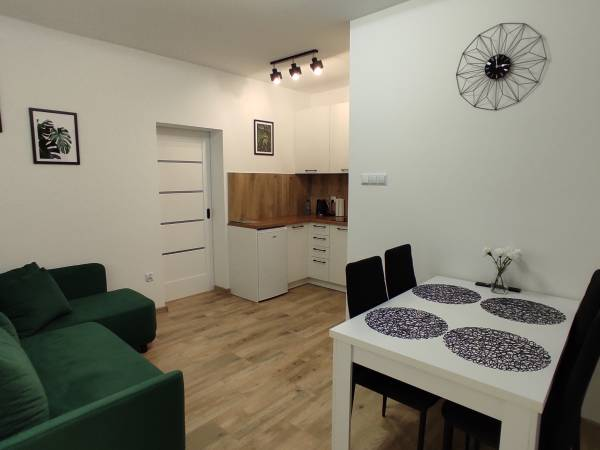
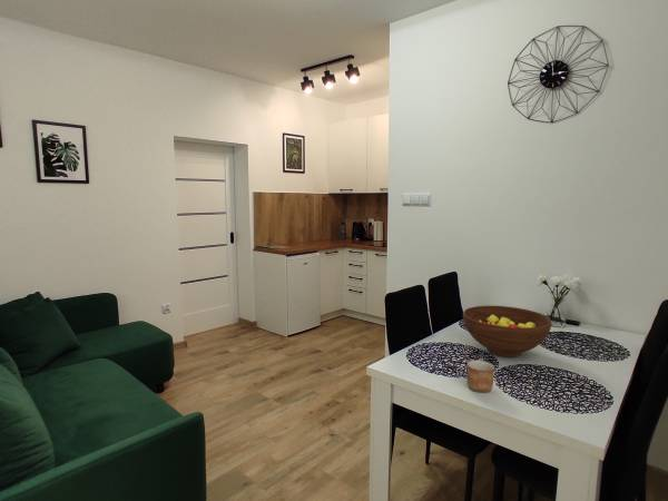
+ fruit bowl [462,305,552,357]
+ mug [465,360,495,394]
